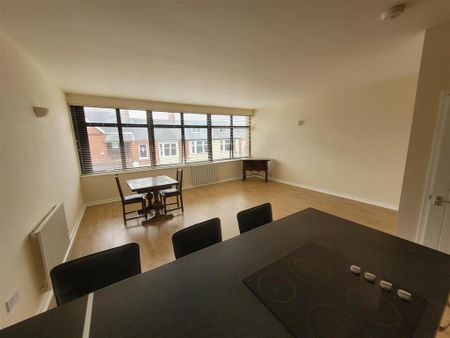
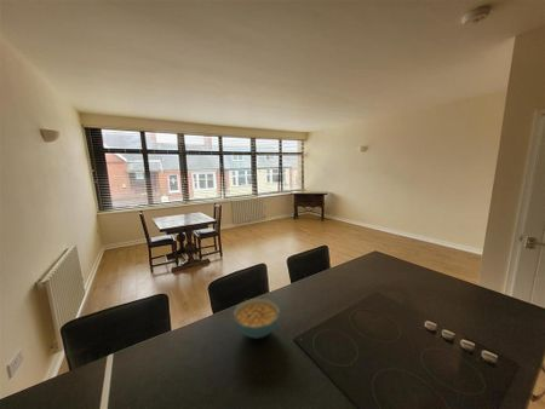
+ cereal bowl [233,298,281,340]
